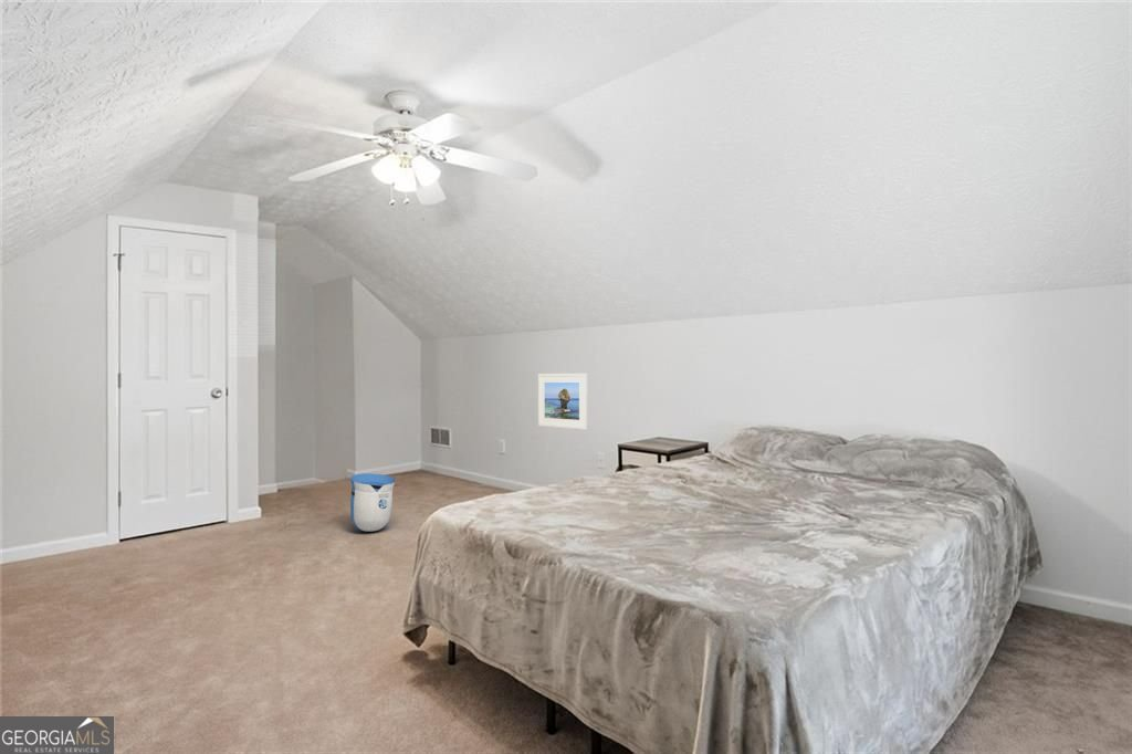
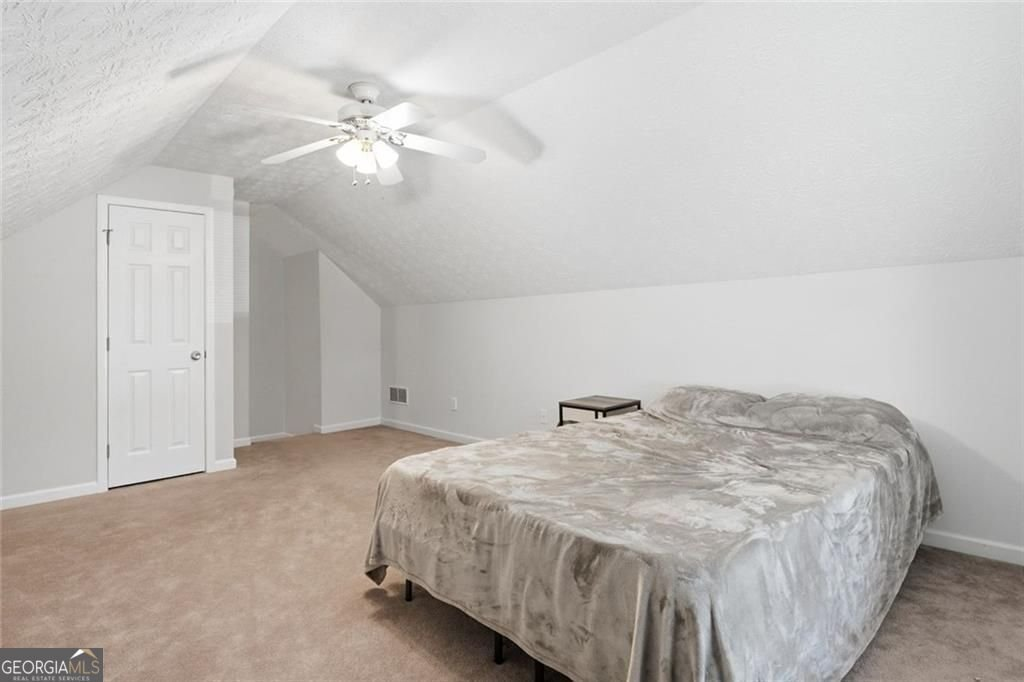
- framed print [537,373,588,430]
- sun visor [349,472,396,533]
